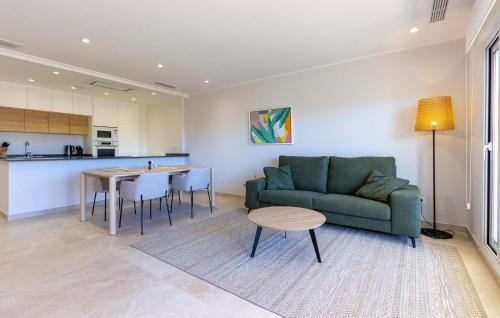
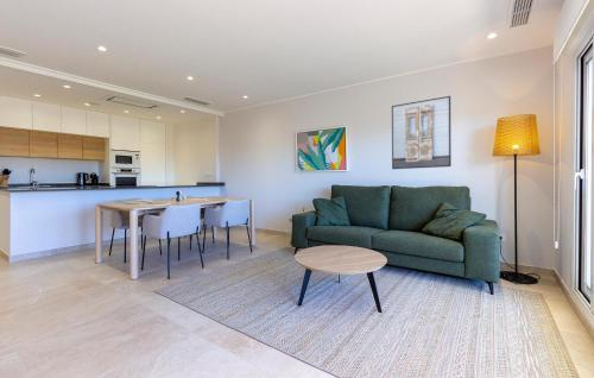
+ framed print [391,95,453,170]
